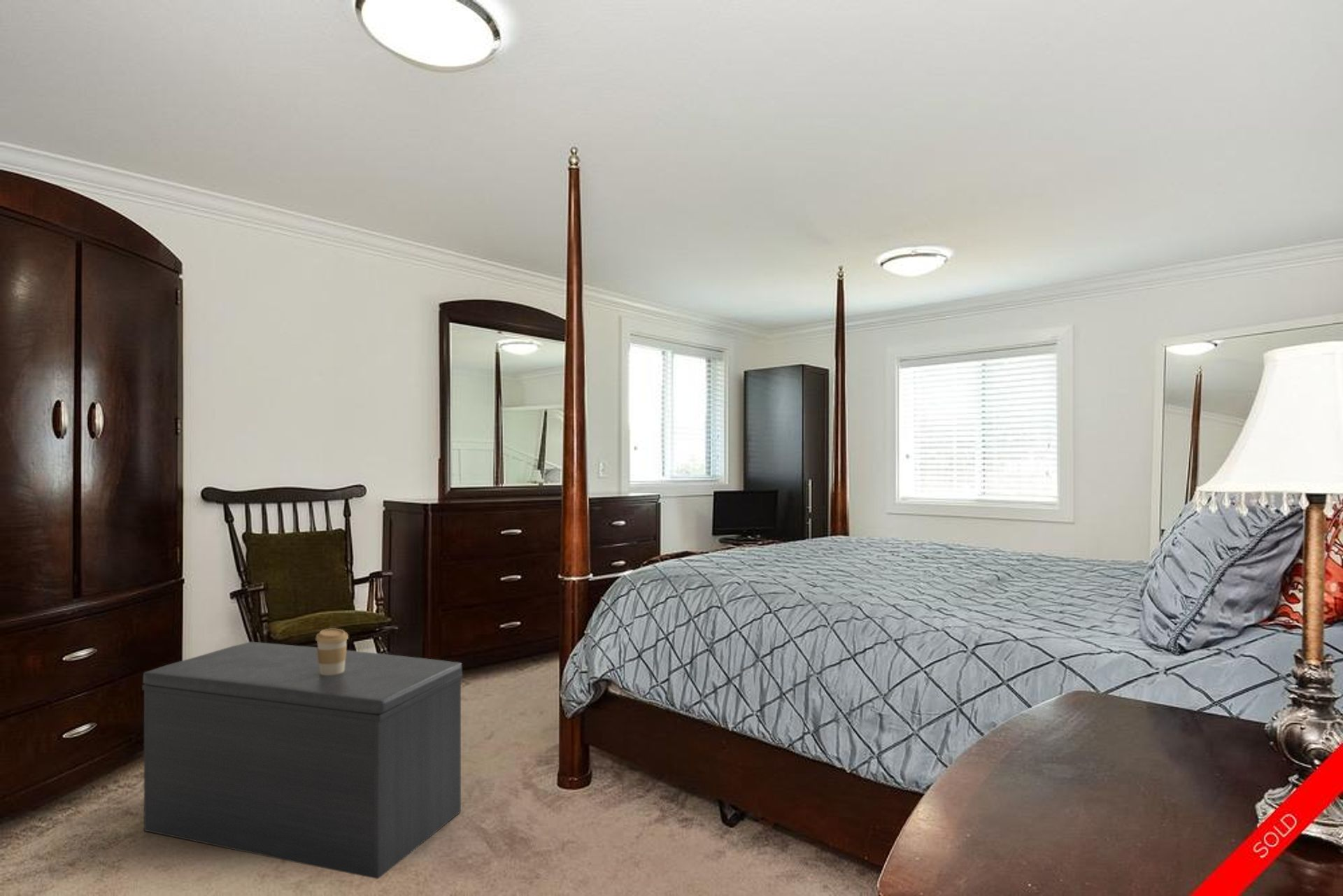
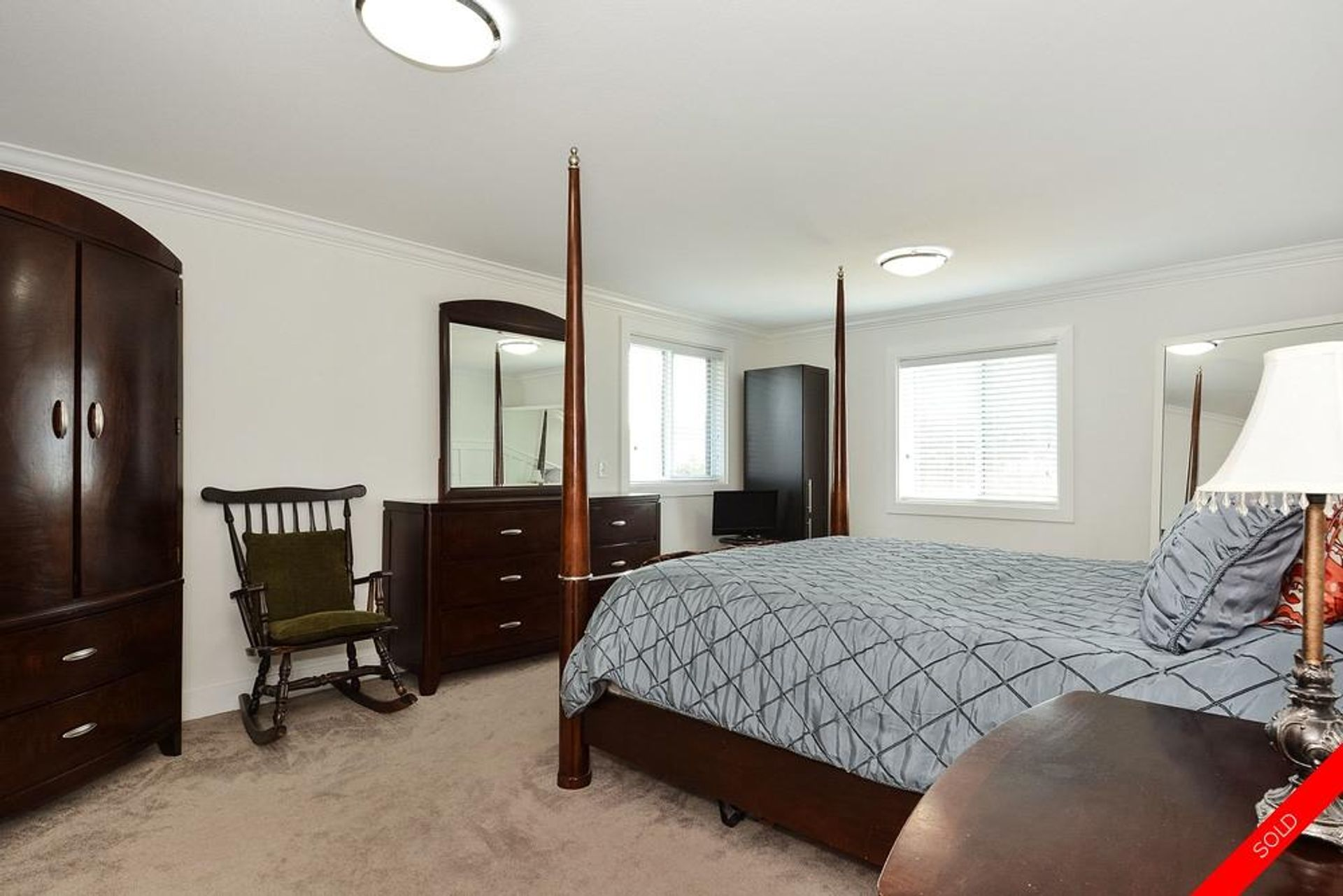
- bench [141,641,463,880]
- coffee cup [315,628,349,675]
